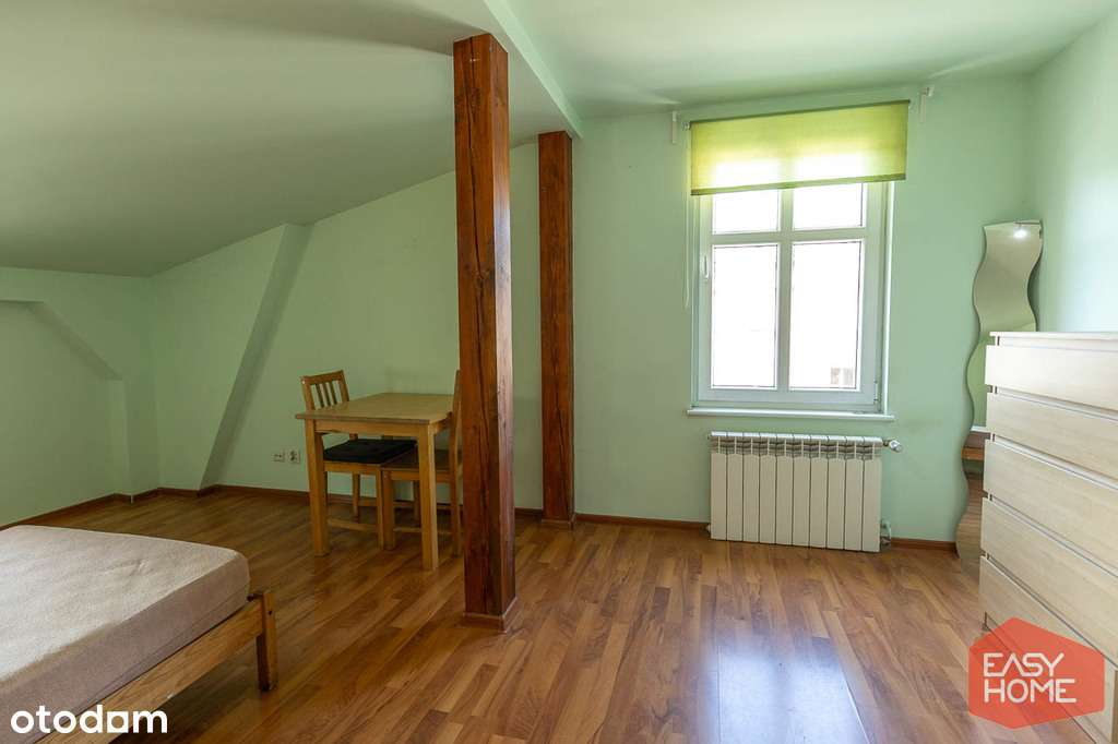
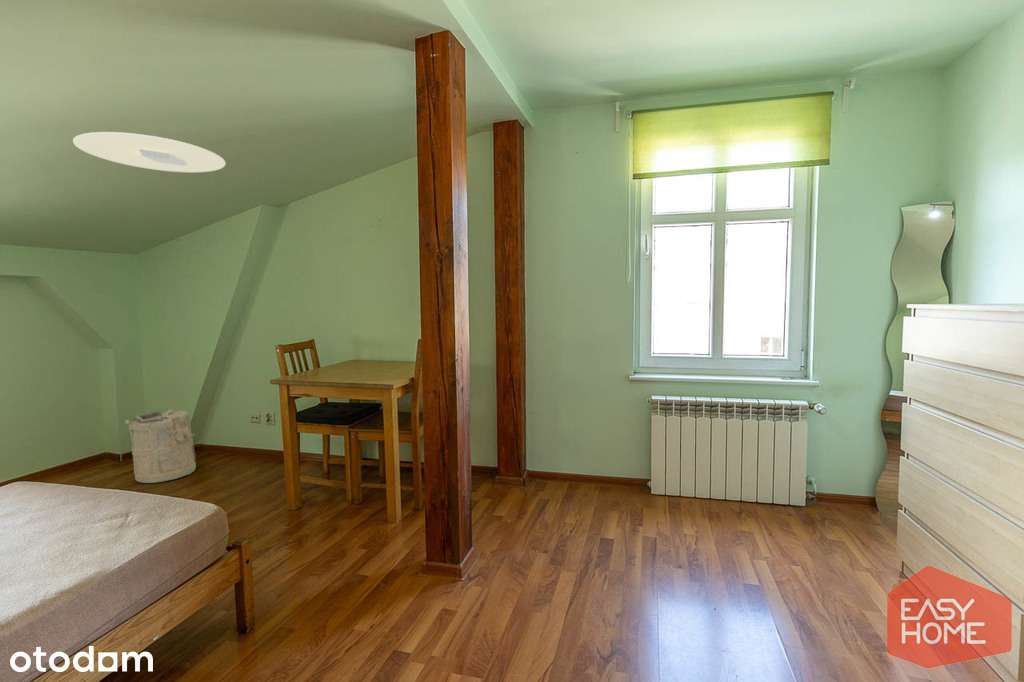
+ laundry hamper [124,408,197,484]
+ ceiling light [72,131,227,173]
